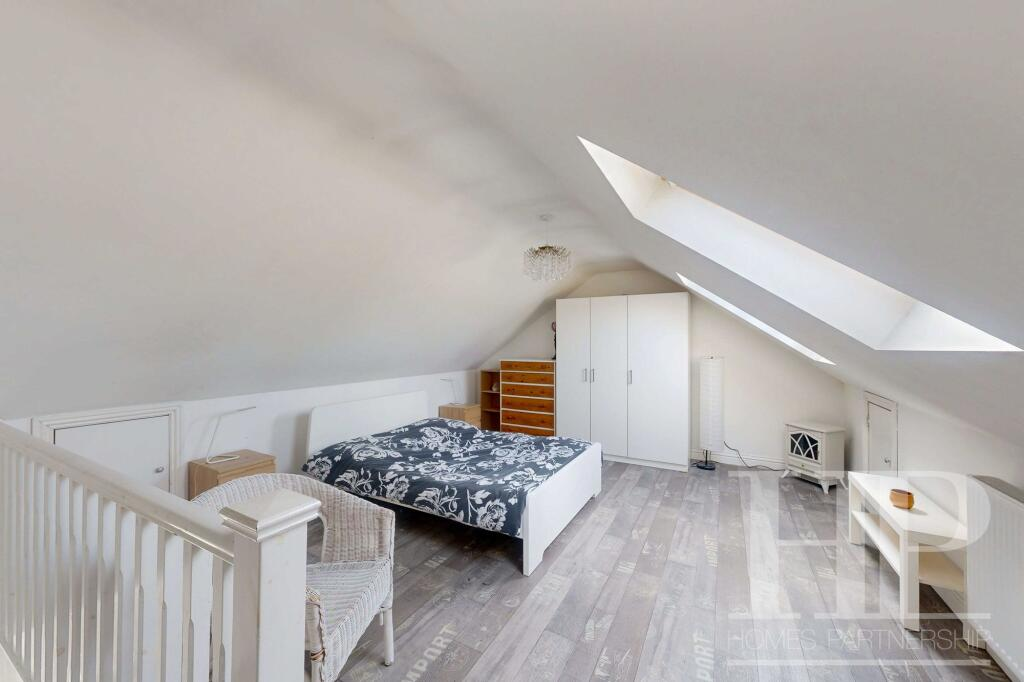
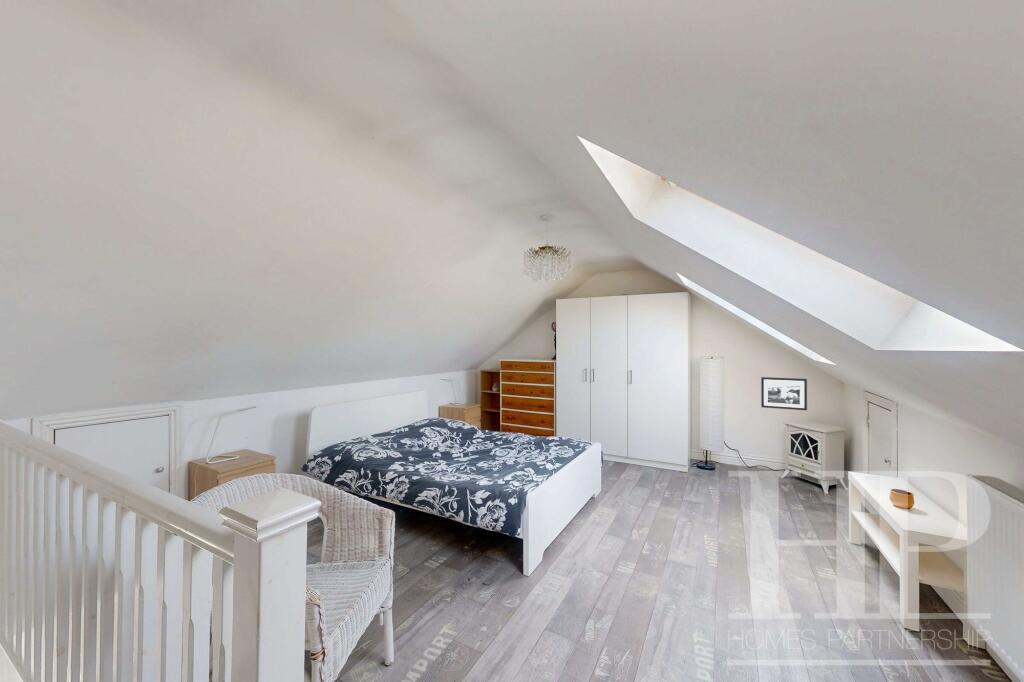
+ picture frame [760,376,808,411]
